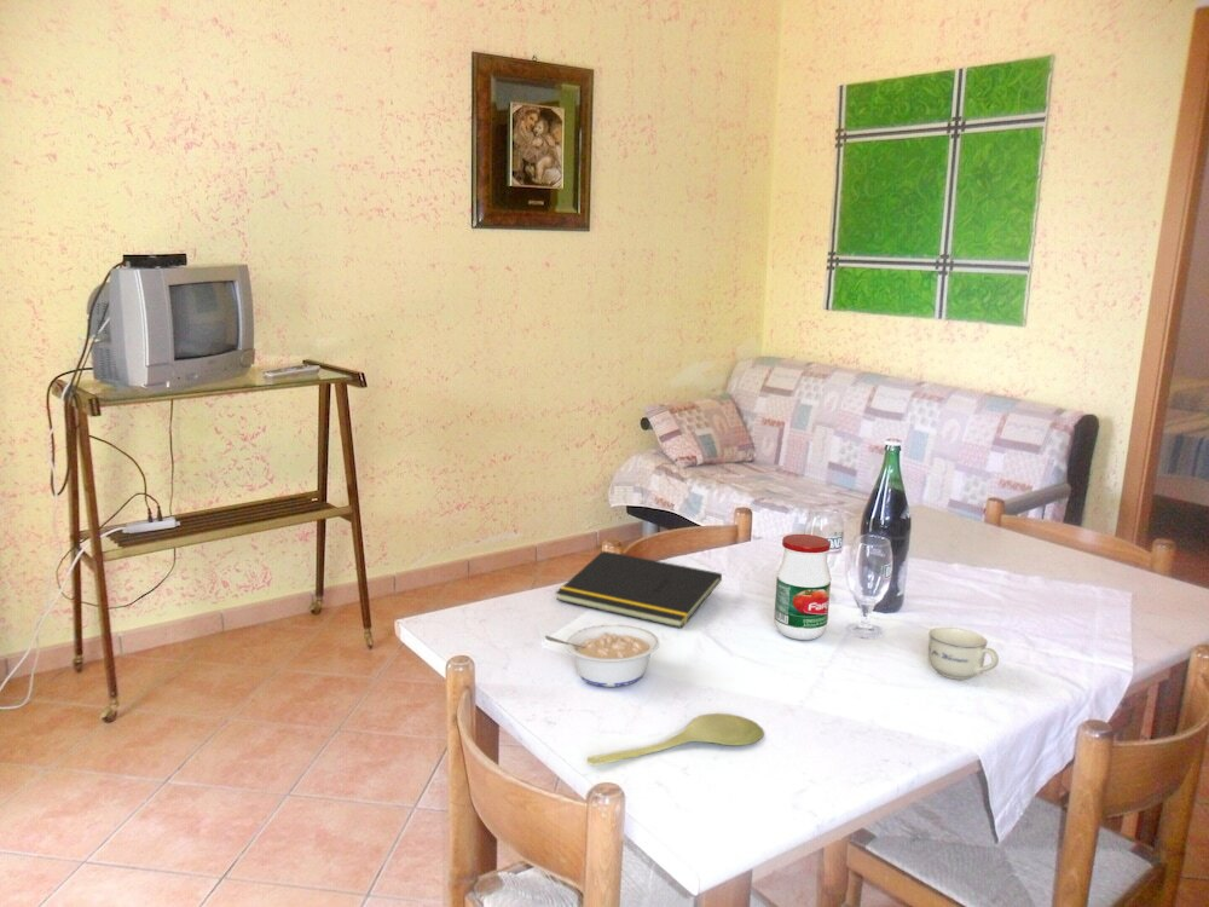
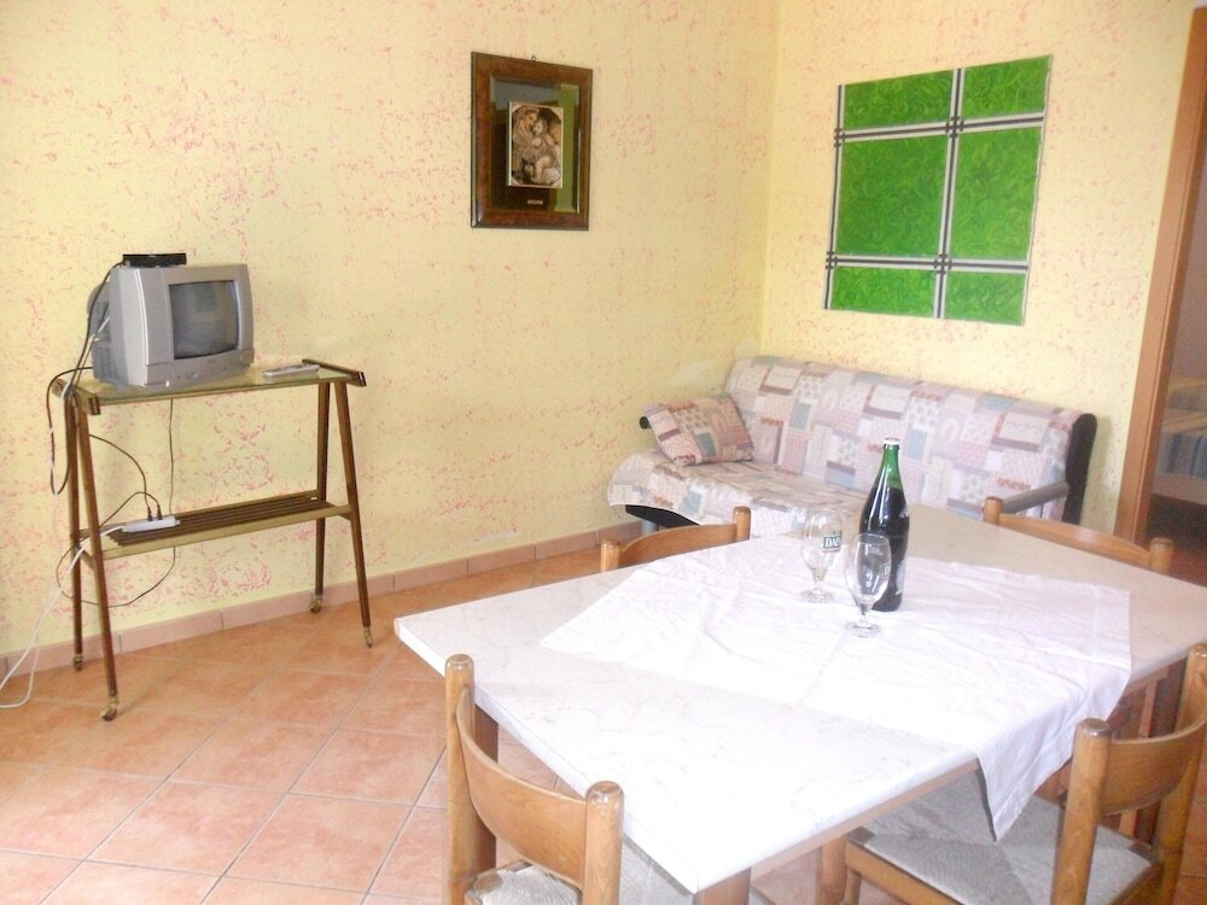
- spoon [586,712,765,767]
- legume [544,624,661,688]
- cup [927,626,1000,681]
- notepad [555,550,723,629]
- jar [774,533,832,641]
